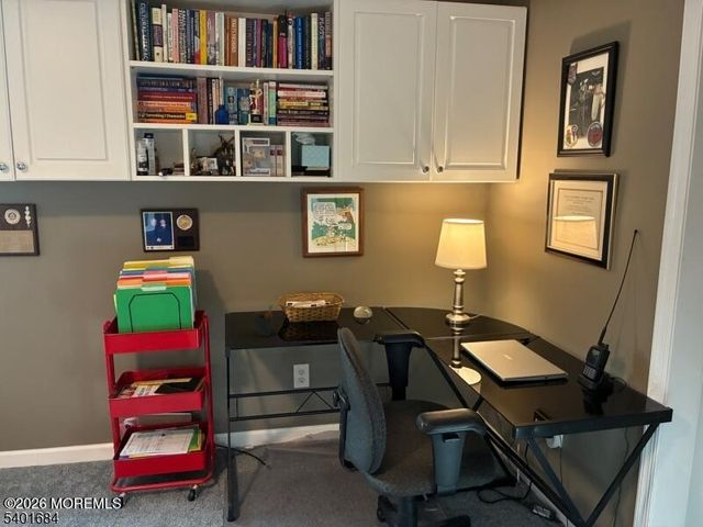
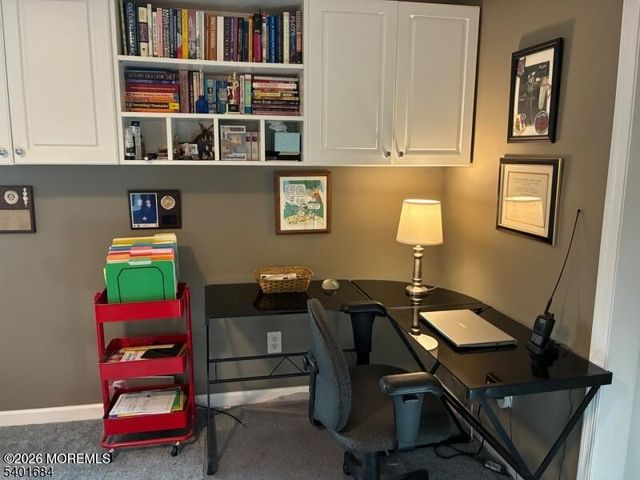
- pen holder [254,304,274,337]
